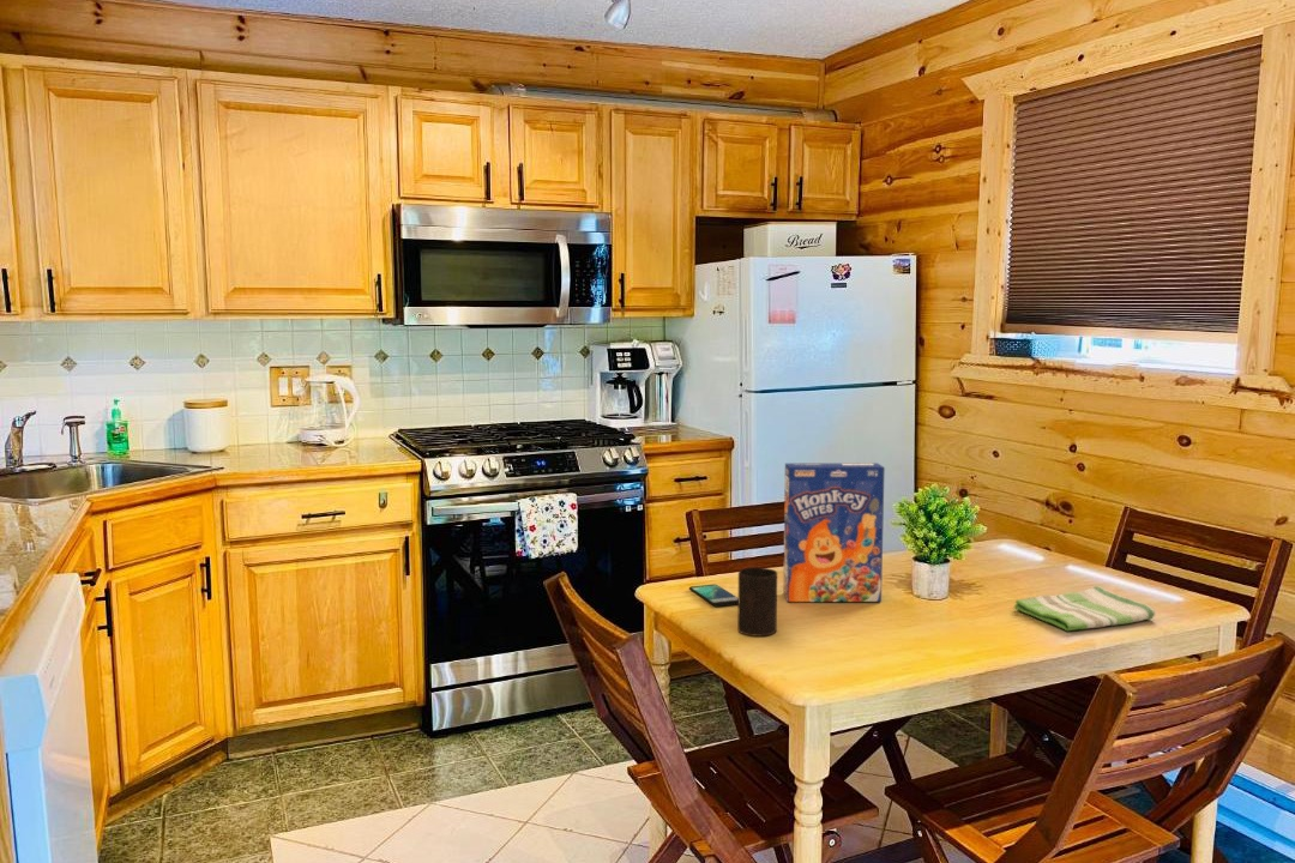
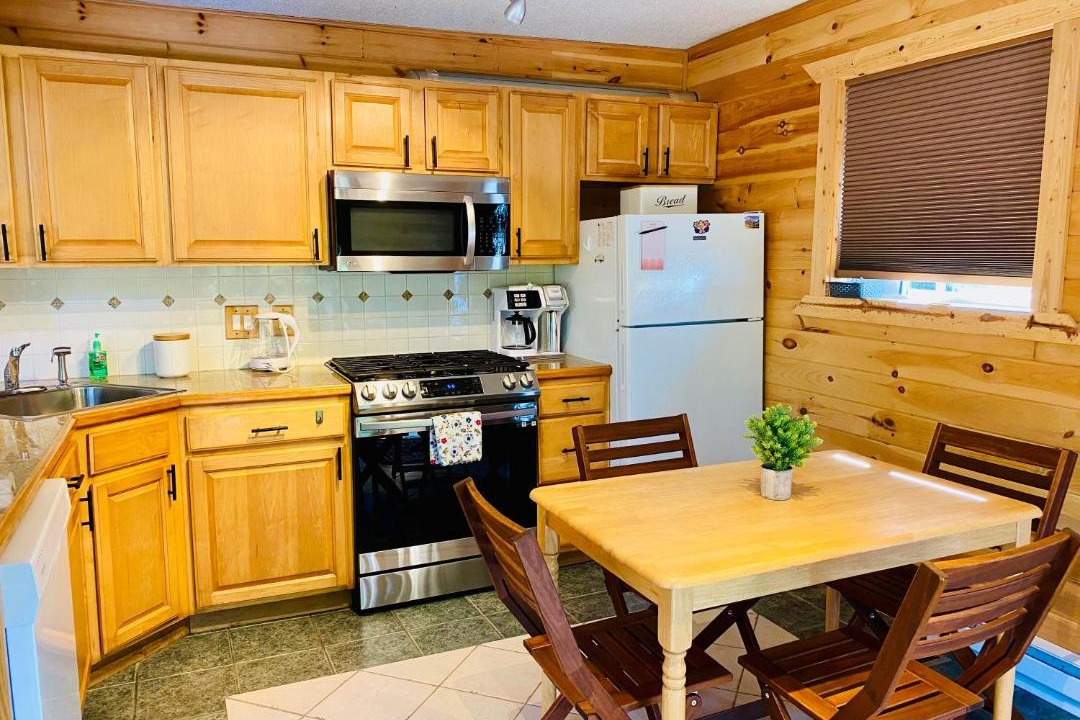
- cereal box [782,461,886,603]
- cup [736,566,778,638]
- dish towel [1013,585,1156,632]
- smartphone [688,584,739,608]
